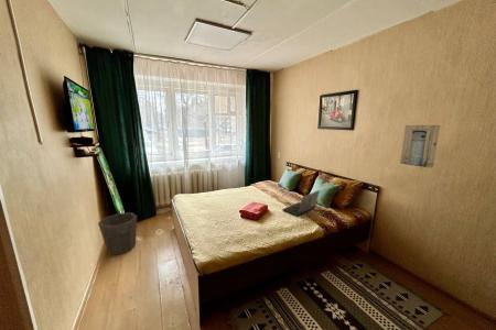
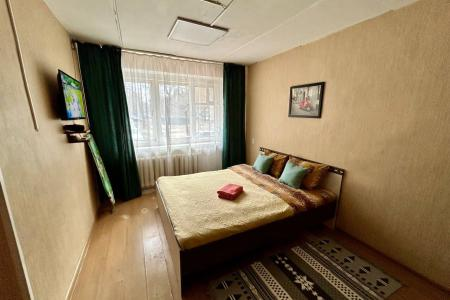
- waste bin [97,211,138,256]
- laptop [281,189,321,218]
- wall art [399,124,441,169]
